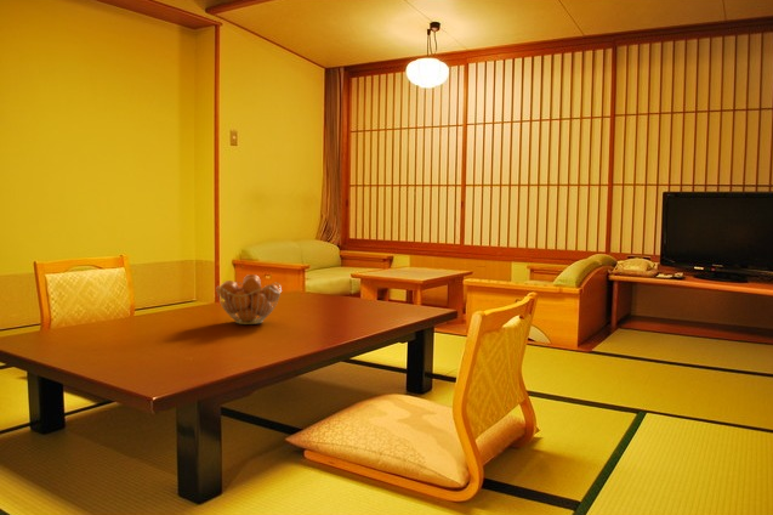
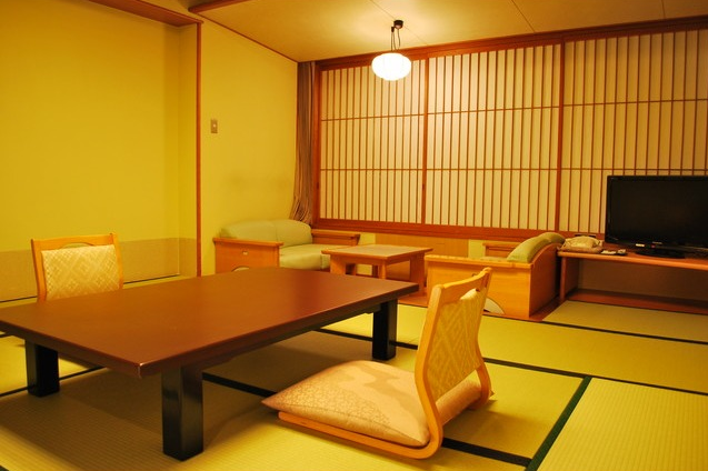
- fruit basket [215,273,283,326]
